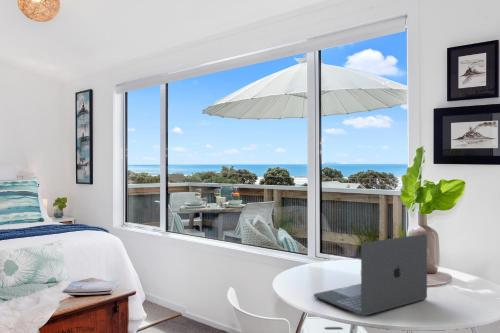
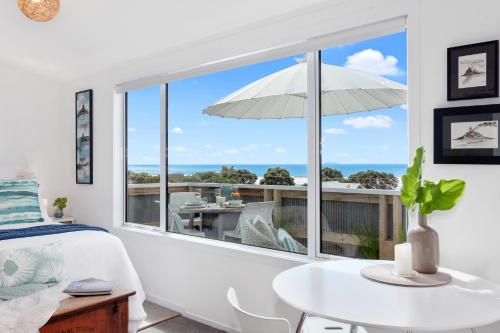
- laptop [313,233,428,317]
